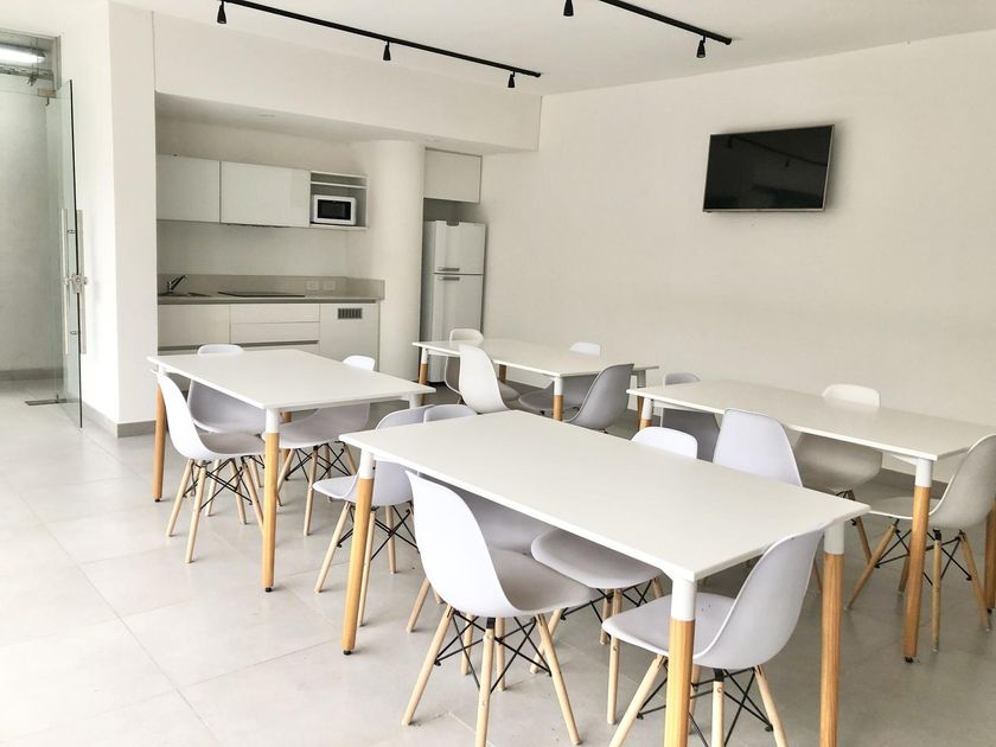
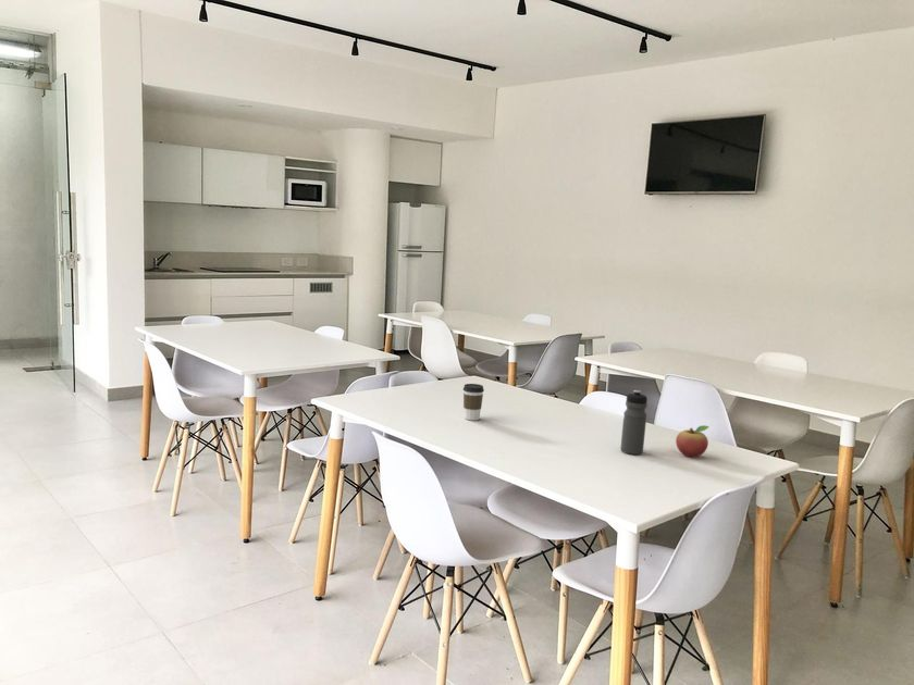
+ water bottle [619,389,649,456]
+ coffee cup [462,383,485,422]
+ fruit [675,424,711,458]
